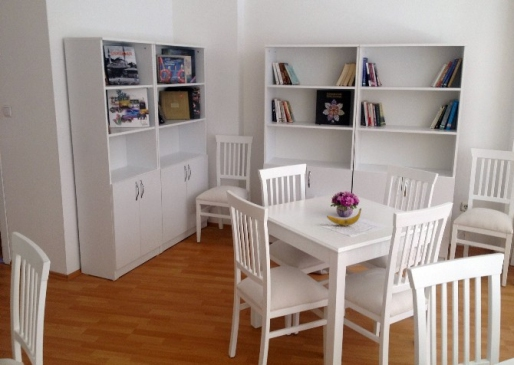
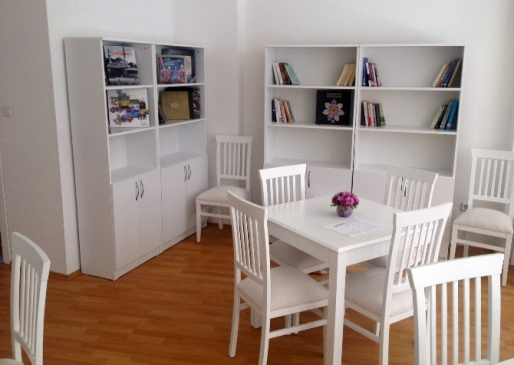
- banana [326,207,362,227]
